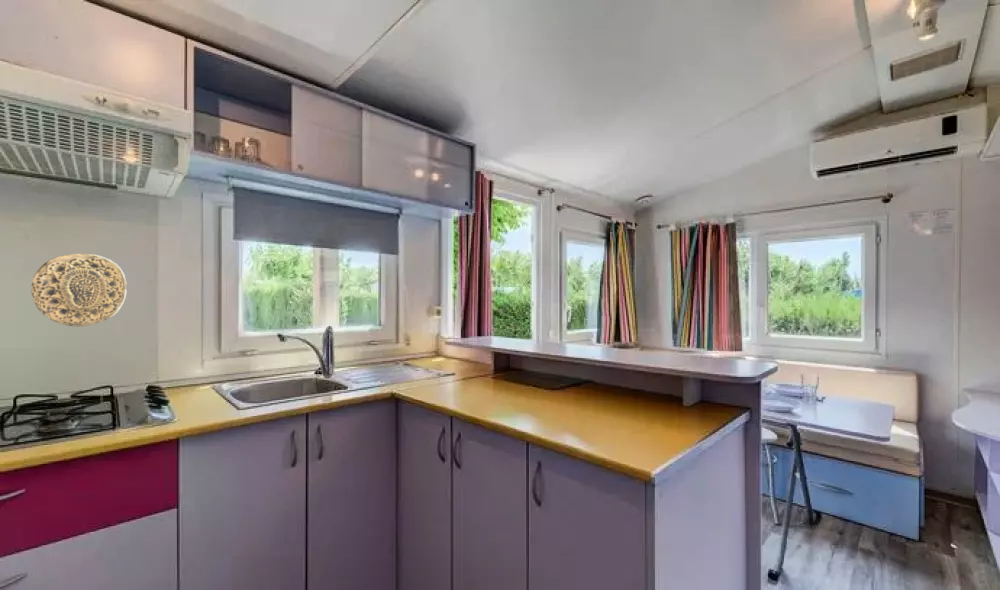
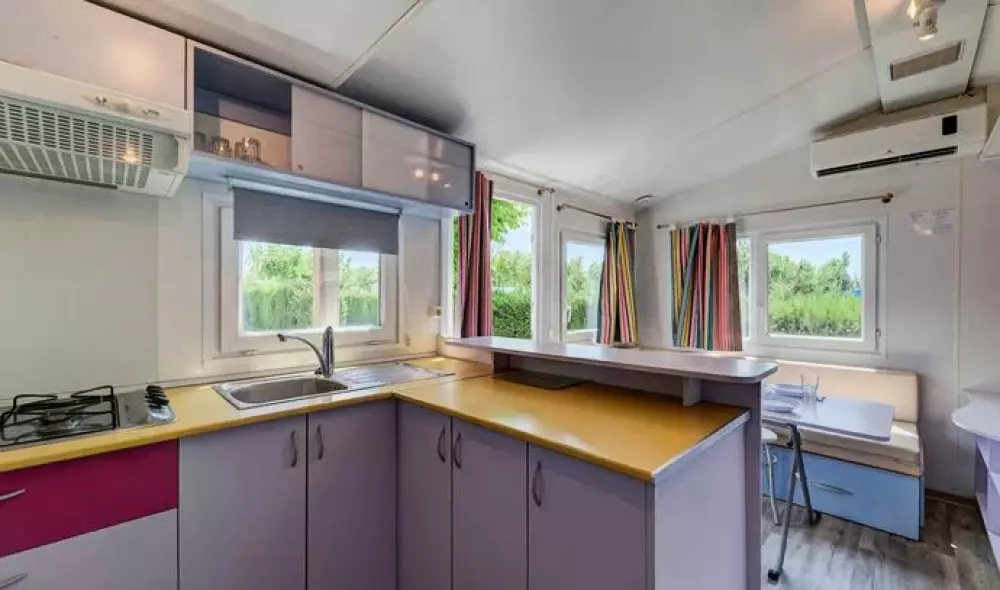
- decorative plate [30,253,128,327]
